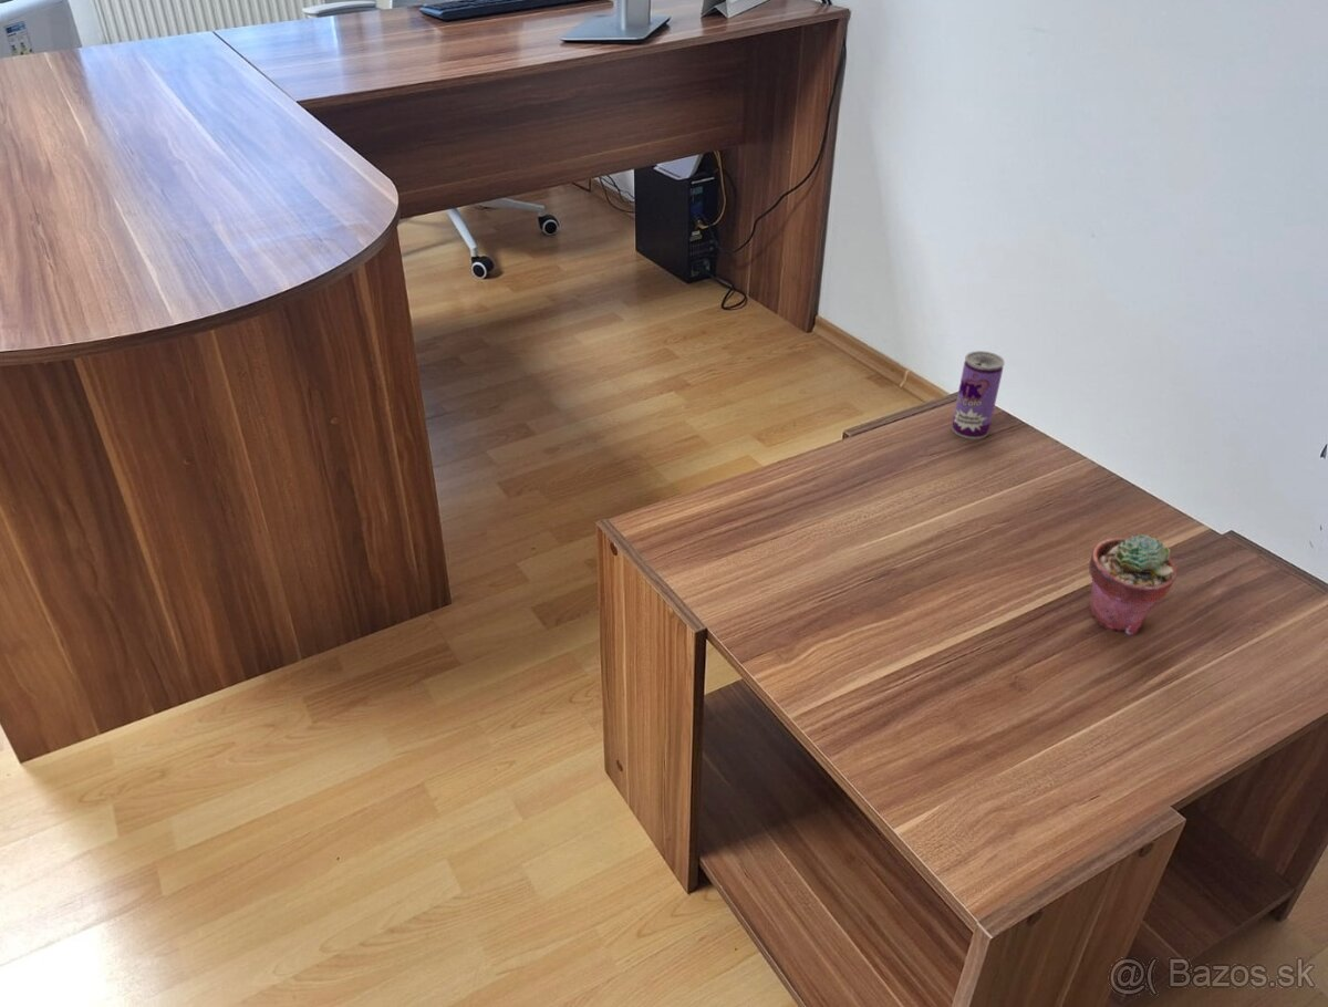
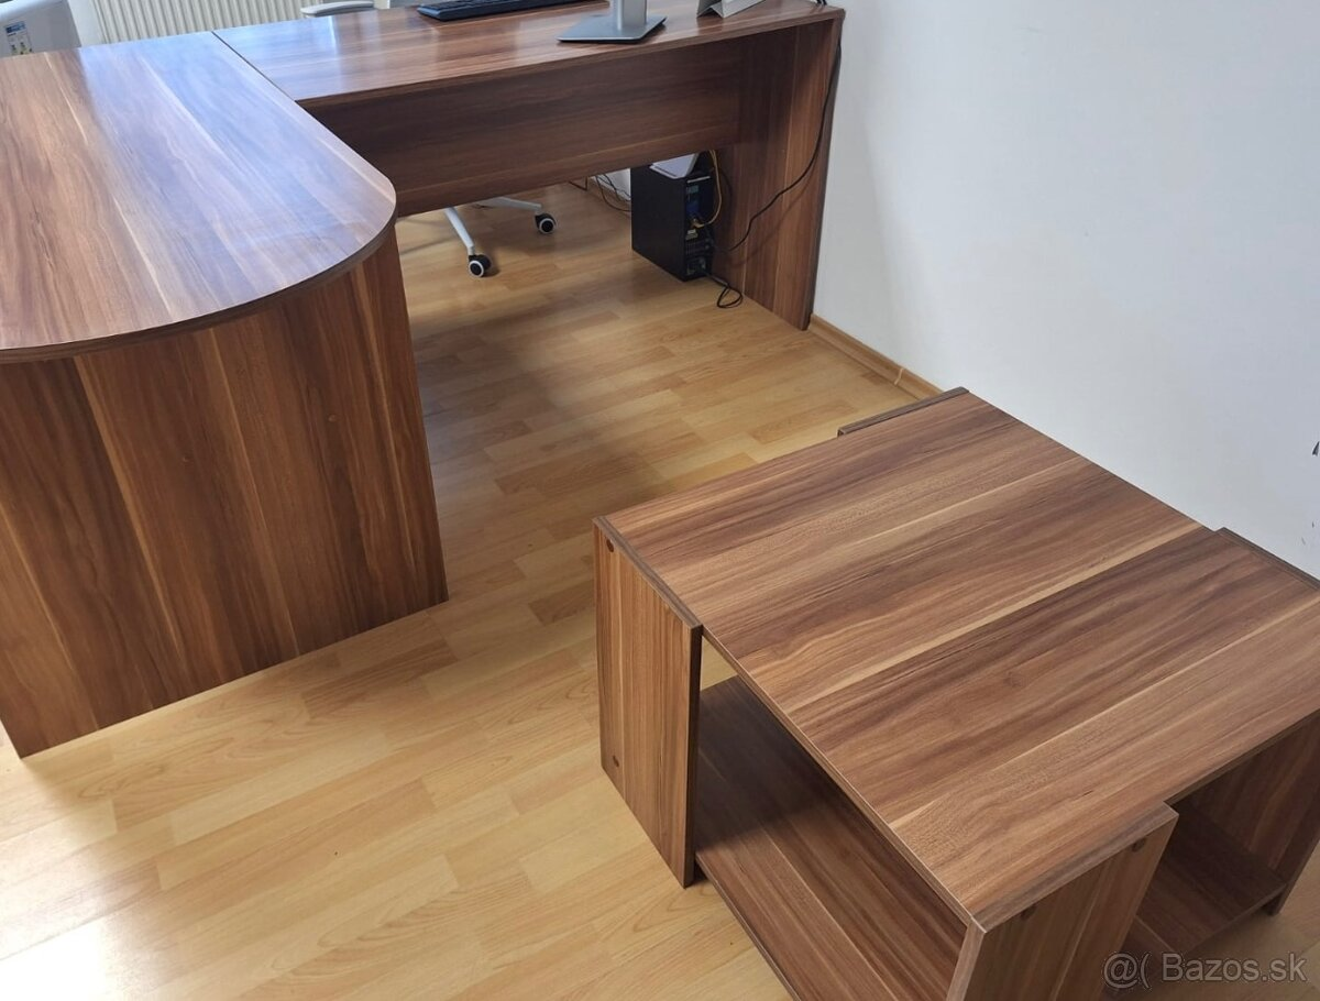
- potted succulent [1088,533,1177,636]
- beverage can [951,350,1006,440]
